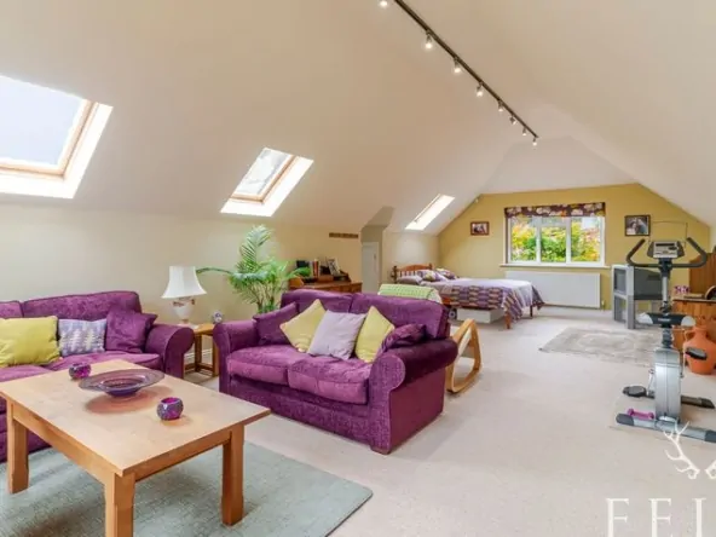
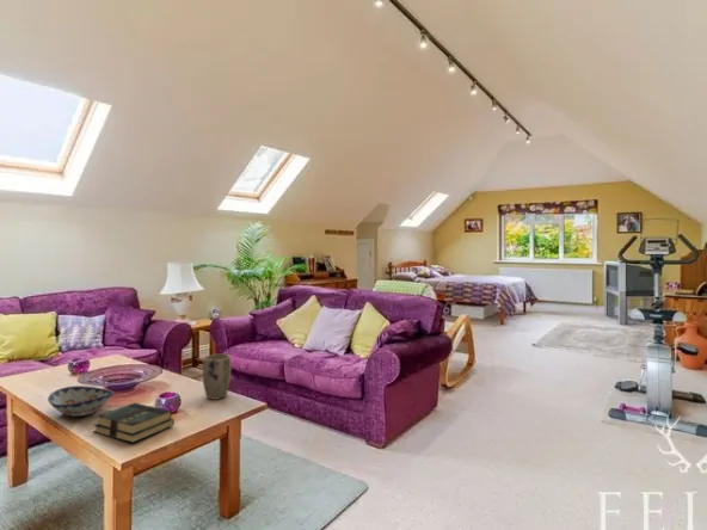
+ book [92,402,176,444]
+ decorative bowl [47,384,115,418]
+ plant pot [202,353,232,400]
